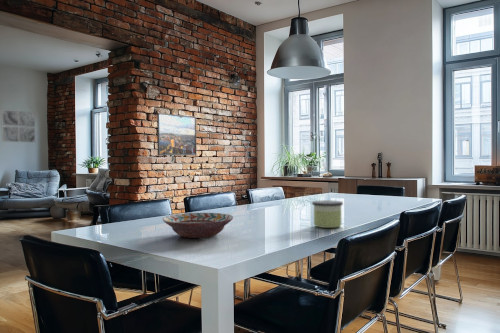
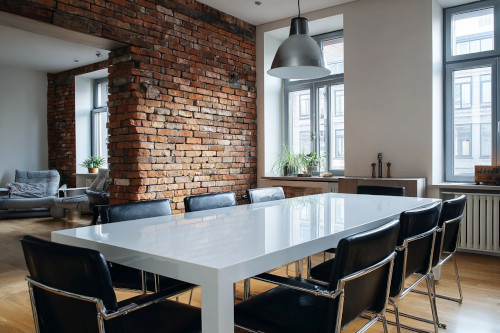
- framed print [156,112,197,156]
- wall art [0,109,36,143]
- candle [311,199,344,229]
- decorative bowl [162,212,234,239]
